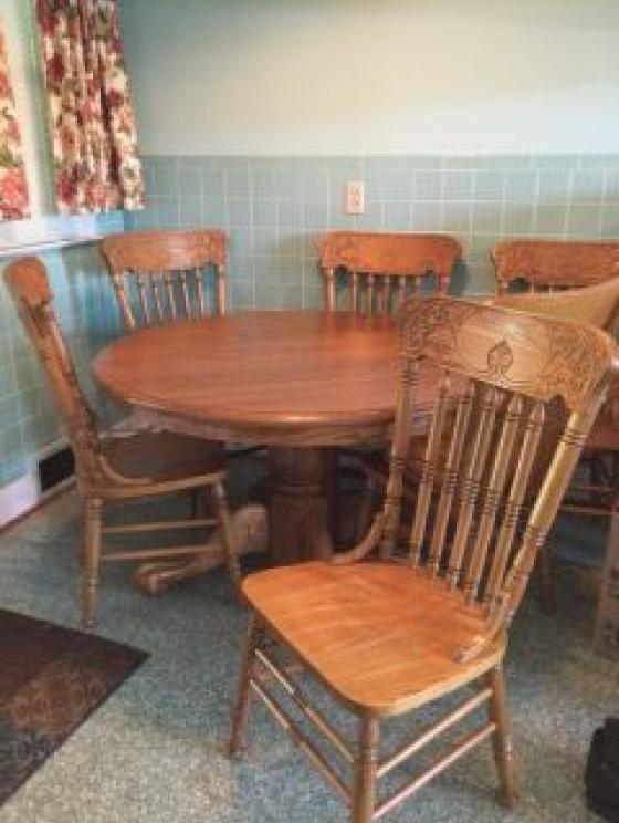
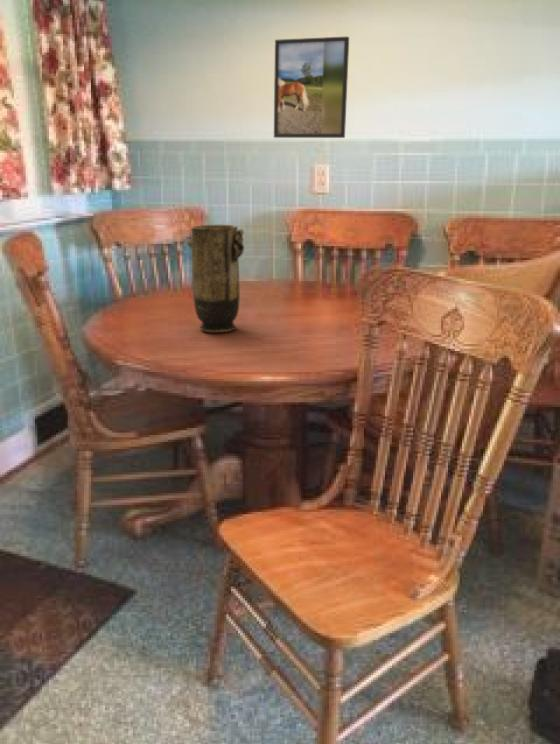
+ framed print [273,35,350,139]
+ vase [186,224,245,333]
